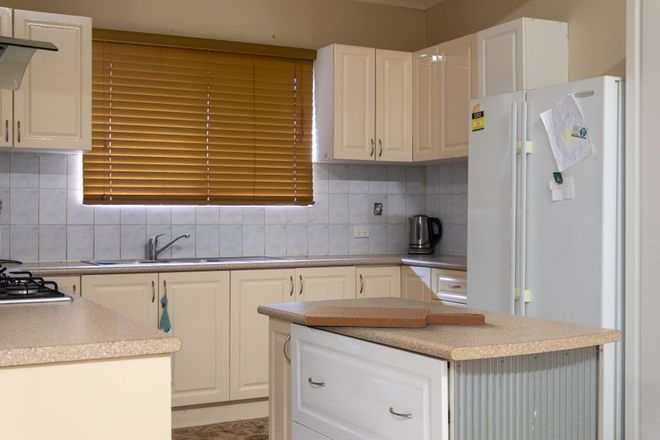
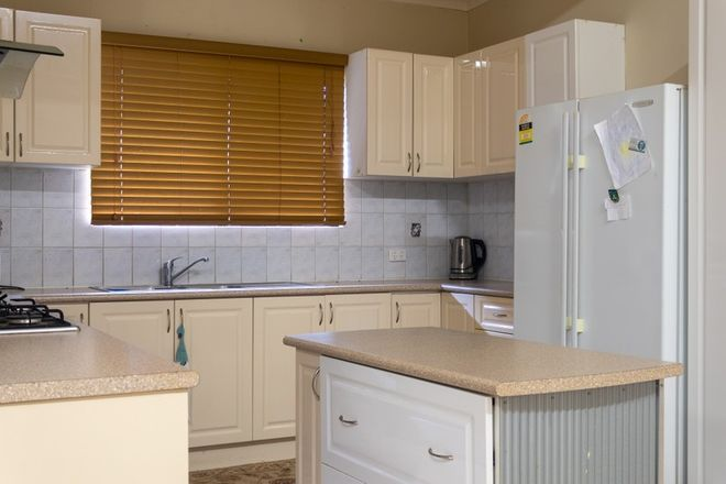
- cutting board [304,305,486,329]
